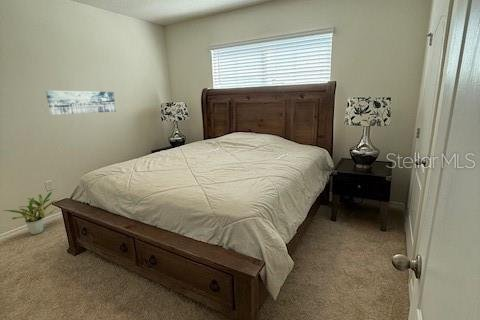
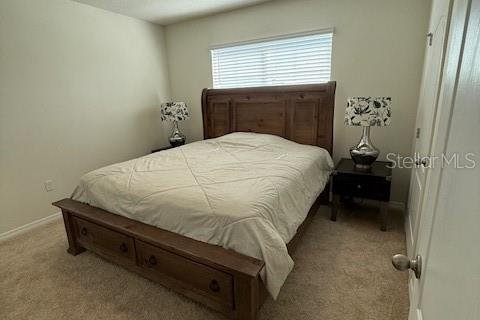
- wall art [44,89,117,116]
- potted plant [3,191,57,236]
